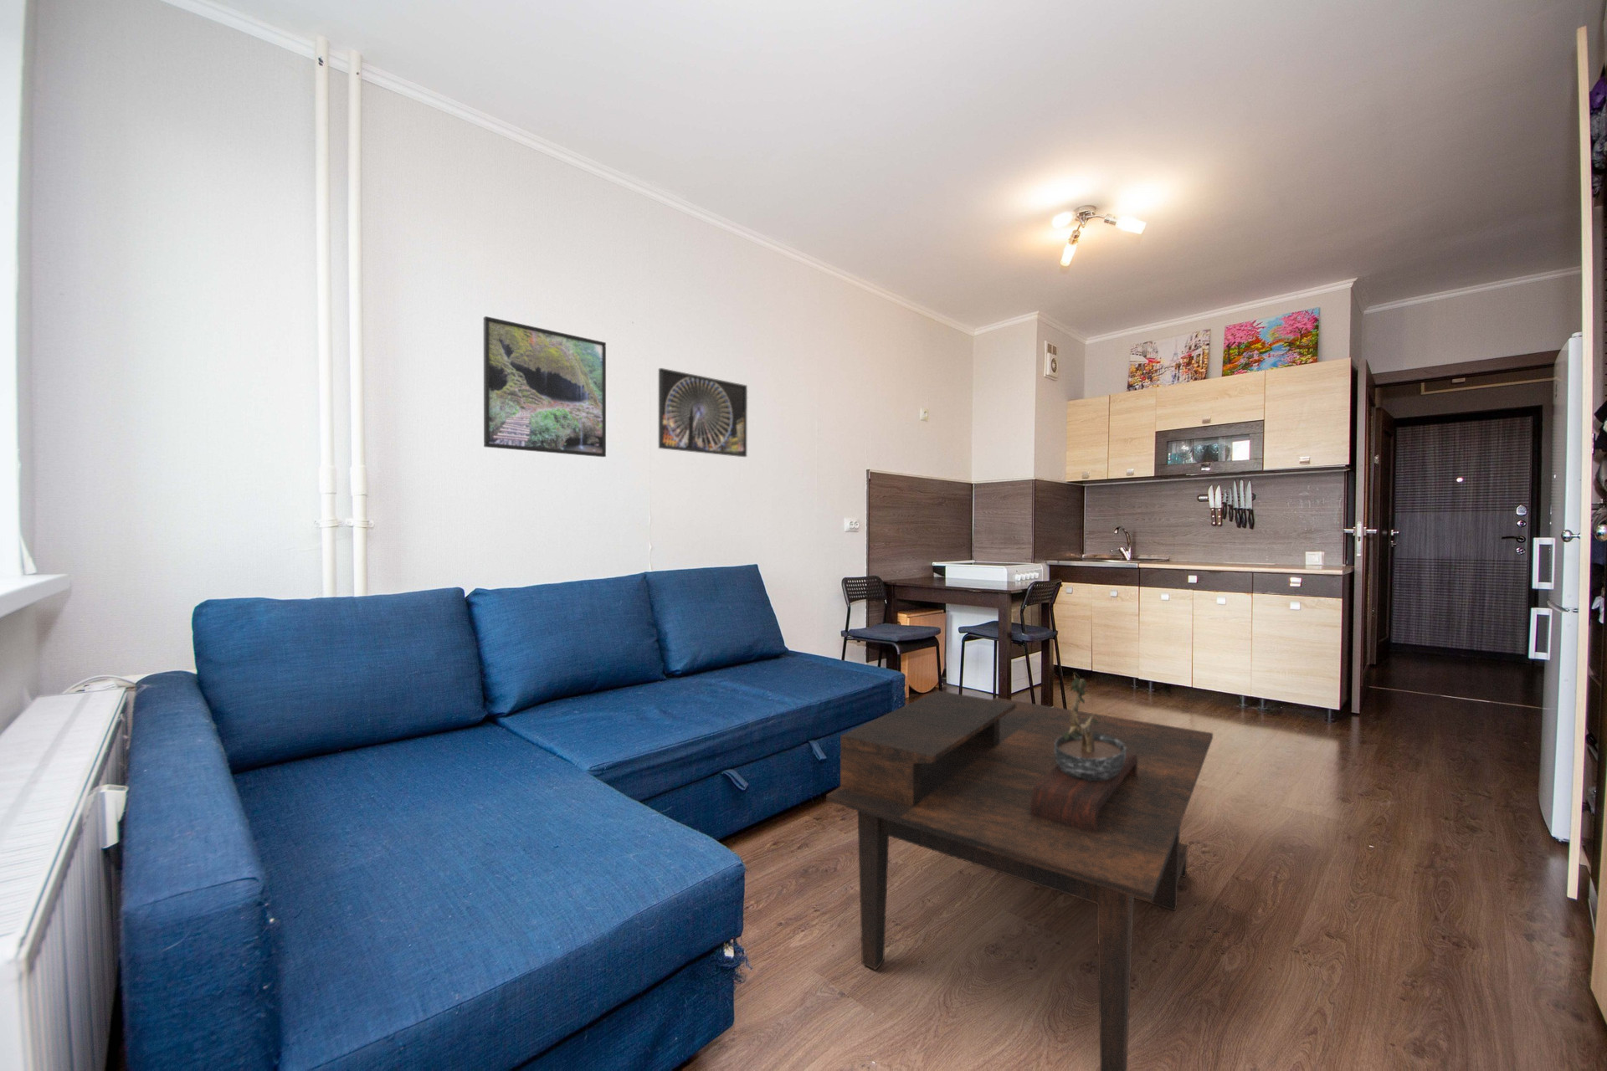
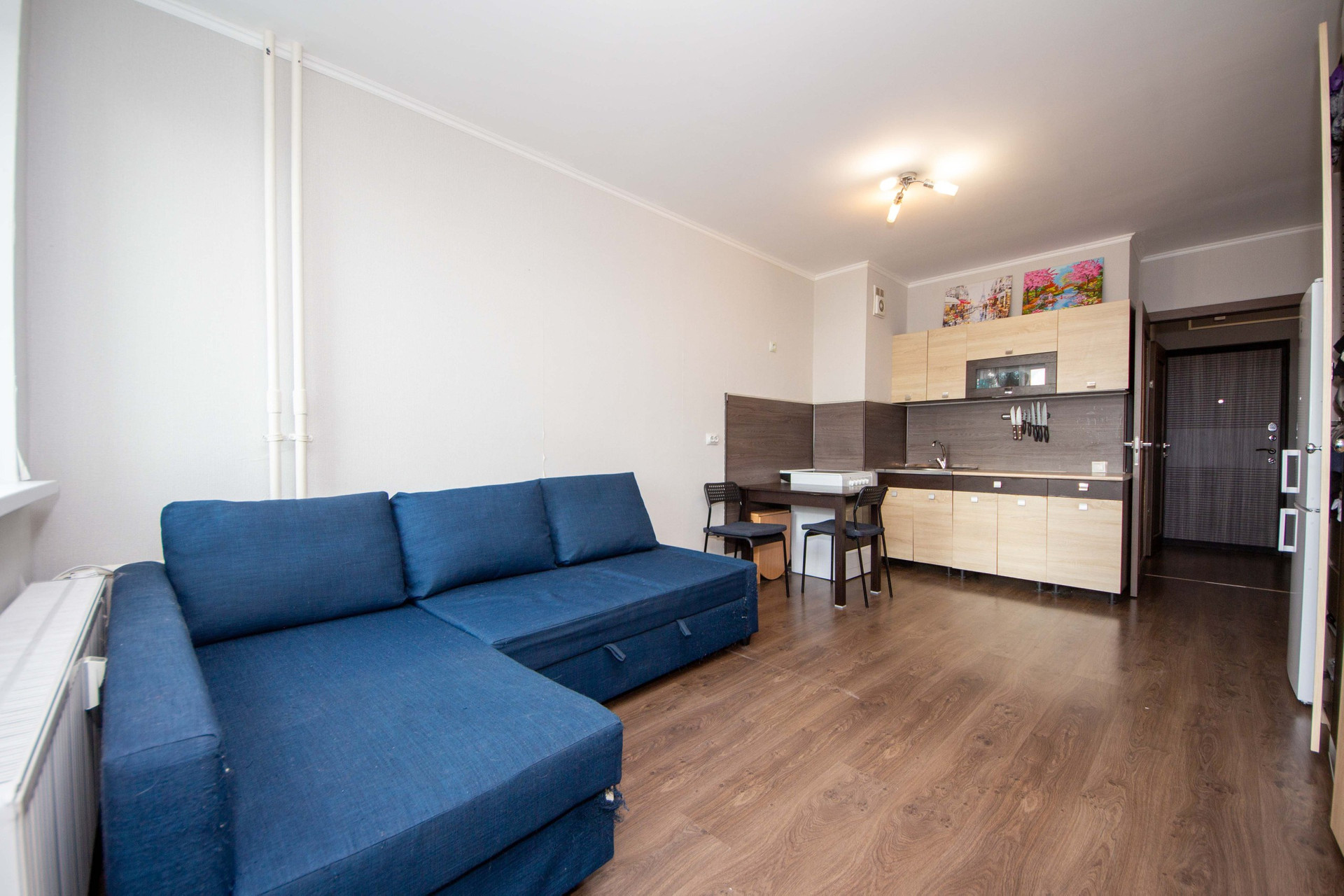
- coffee table [825,690,1214,1071]
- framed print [483,316,606,458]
- bonsai tree [1031,671,1137,832]
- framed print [658,367,748,458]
